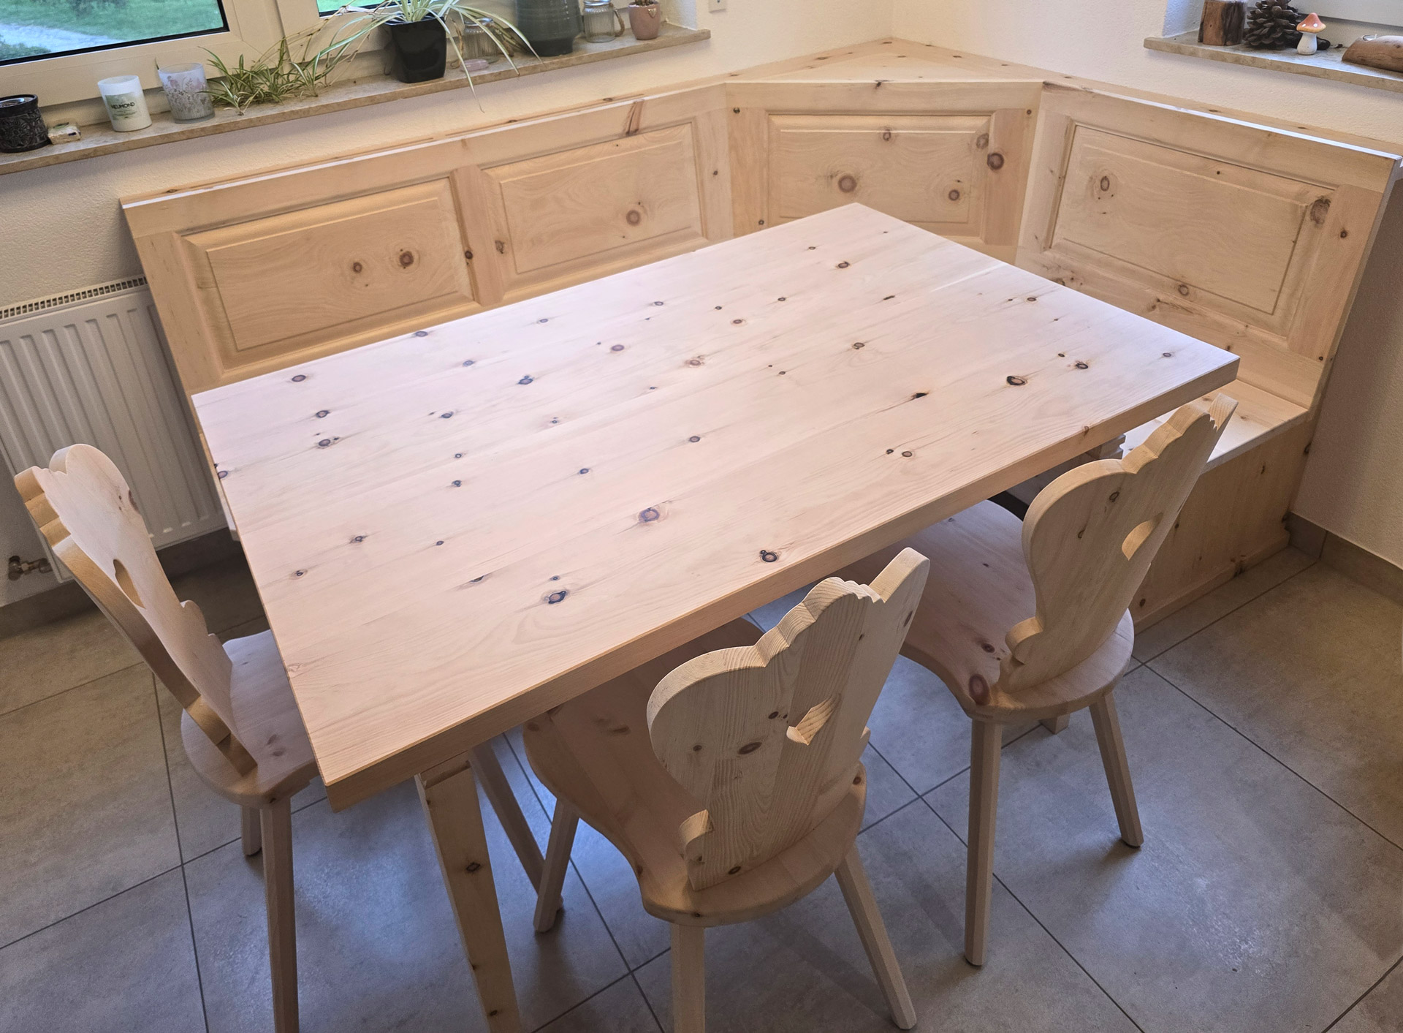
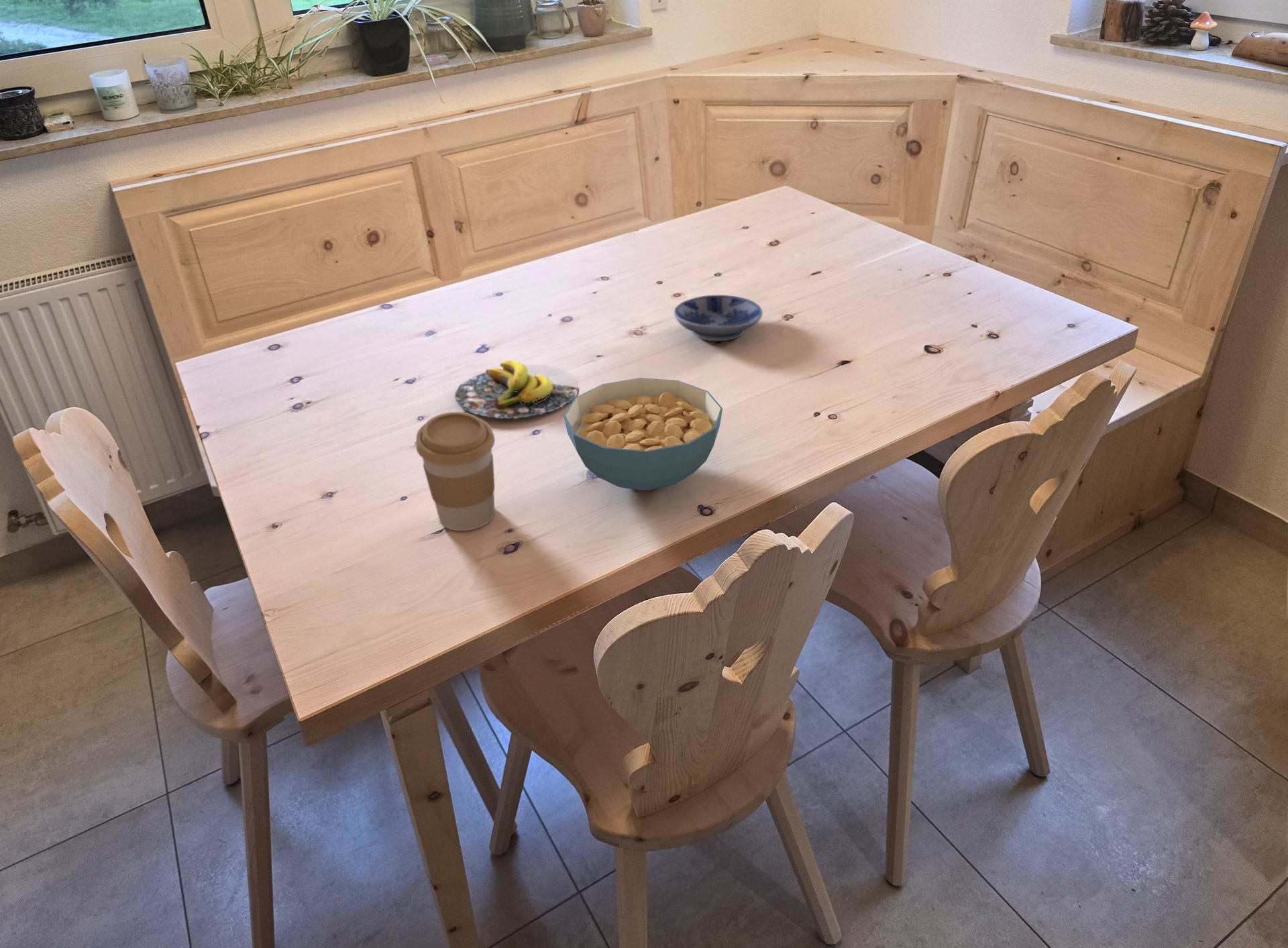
+ bowl [674,295,763,341]
+ coffee cup [415,411,496,531]
+ banana [454,360,580,419]
+ cereal bowl [563,377,723,491]
